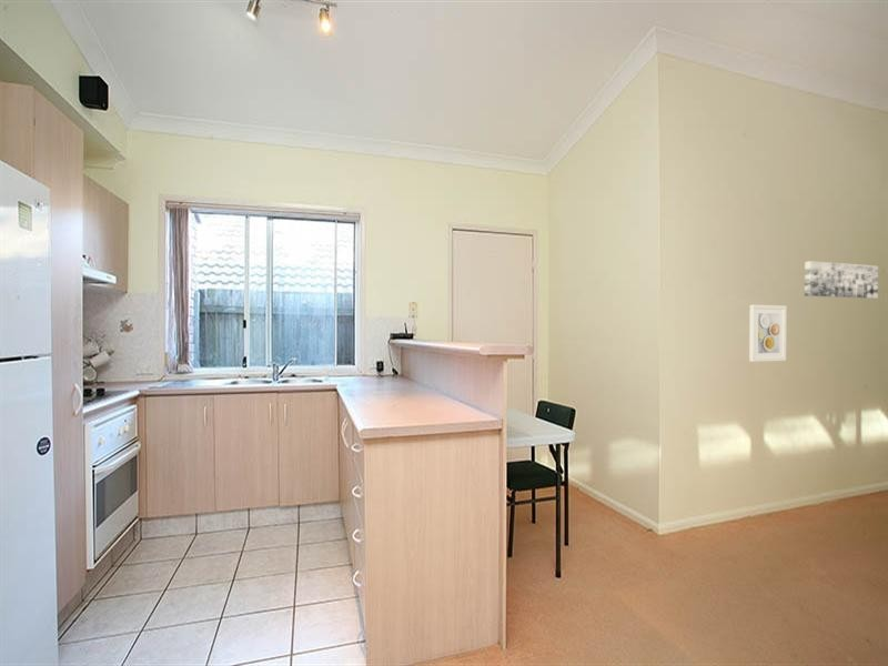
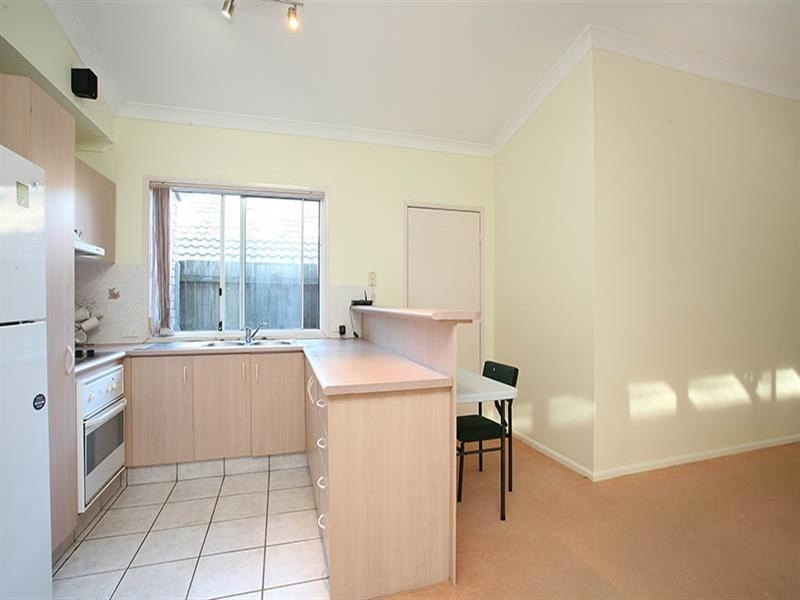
- wall art [804,260,879,300]
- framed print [748,304,787,363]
